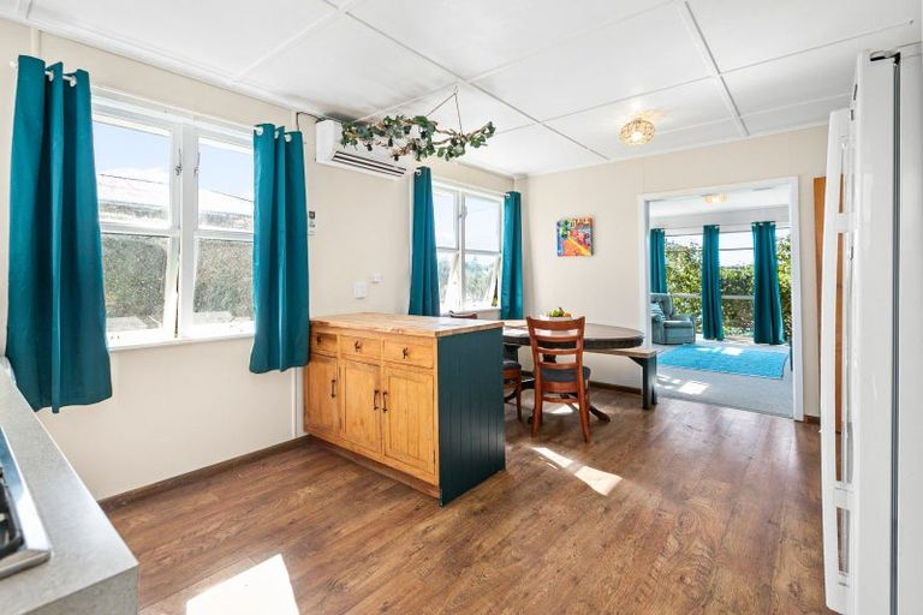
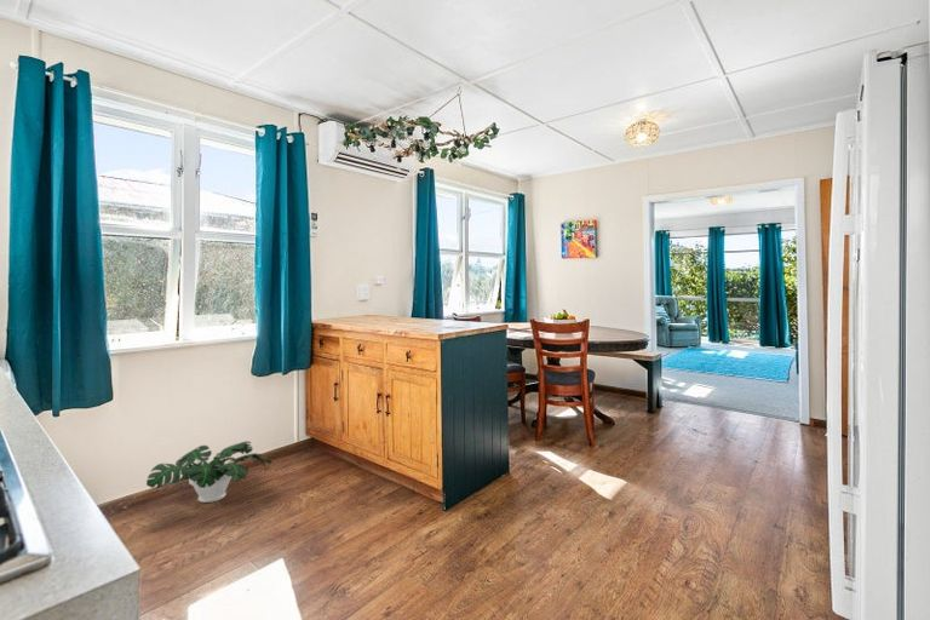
+ potted plant [145,441,274,504]
